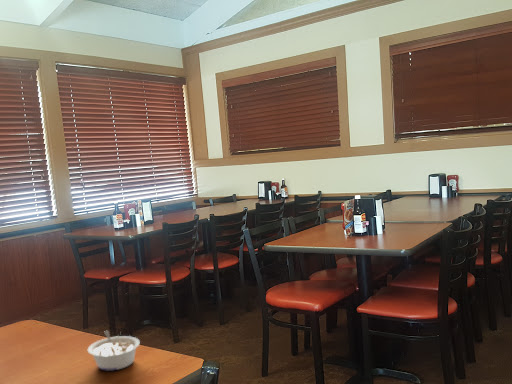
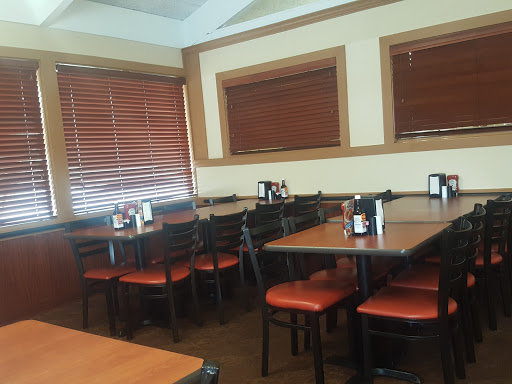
- legume [87,330,141,371]
